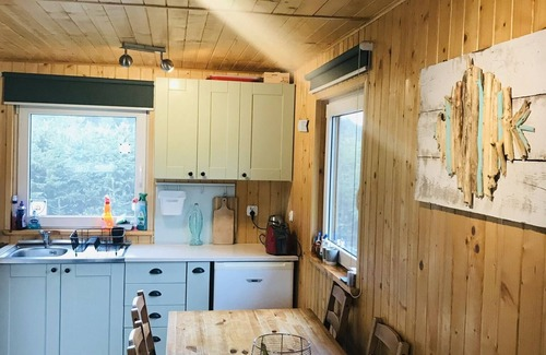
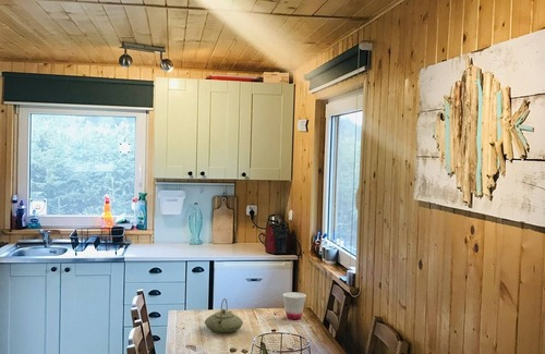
+ cup [282,291,307,320]
+ teapot [203,297,244,333]
